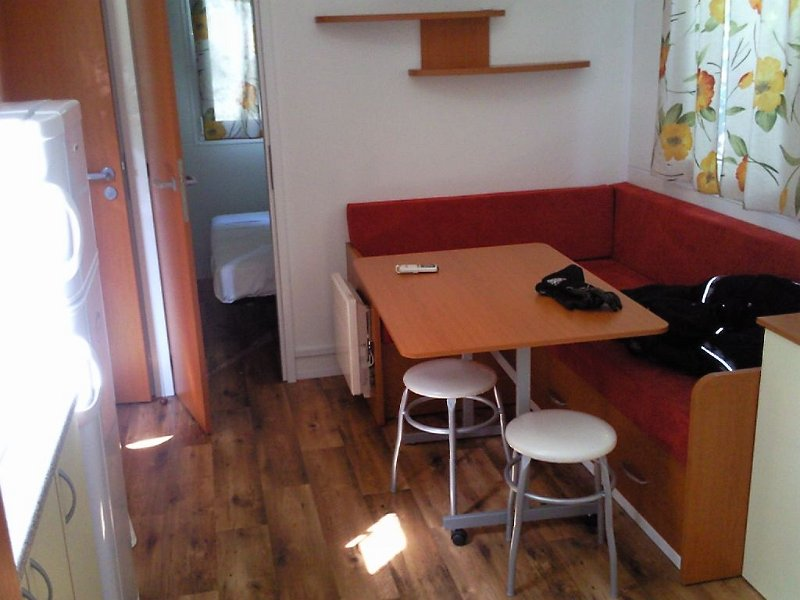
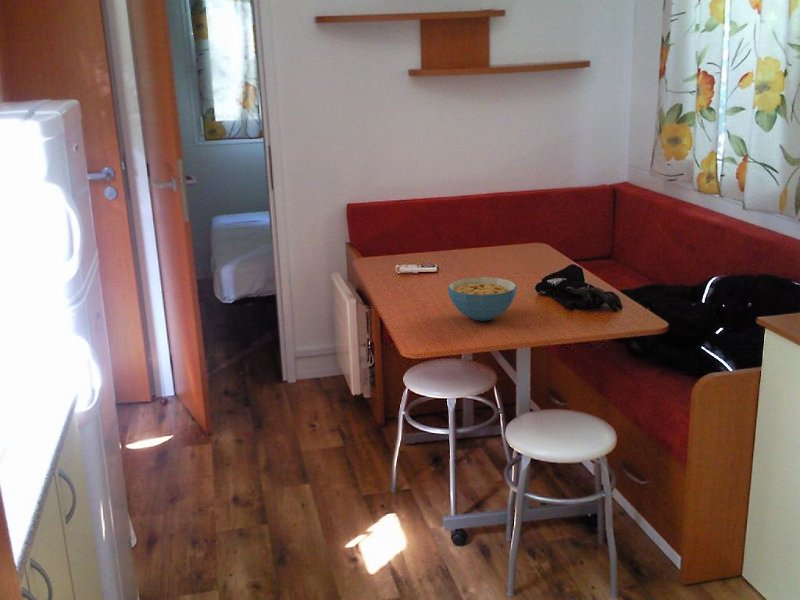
+ cereal bowl [447,276,518,322]
